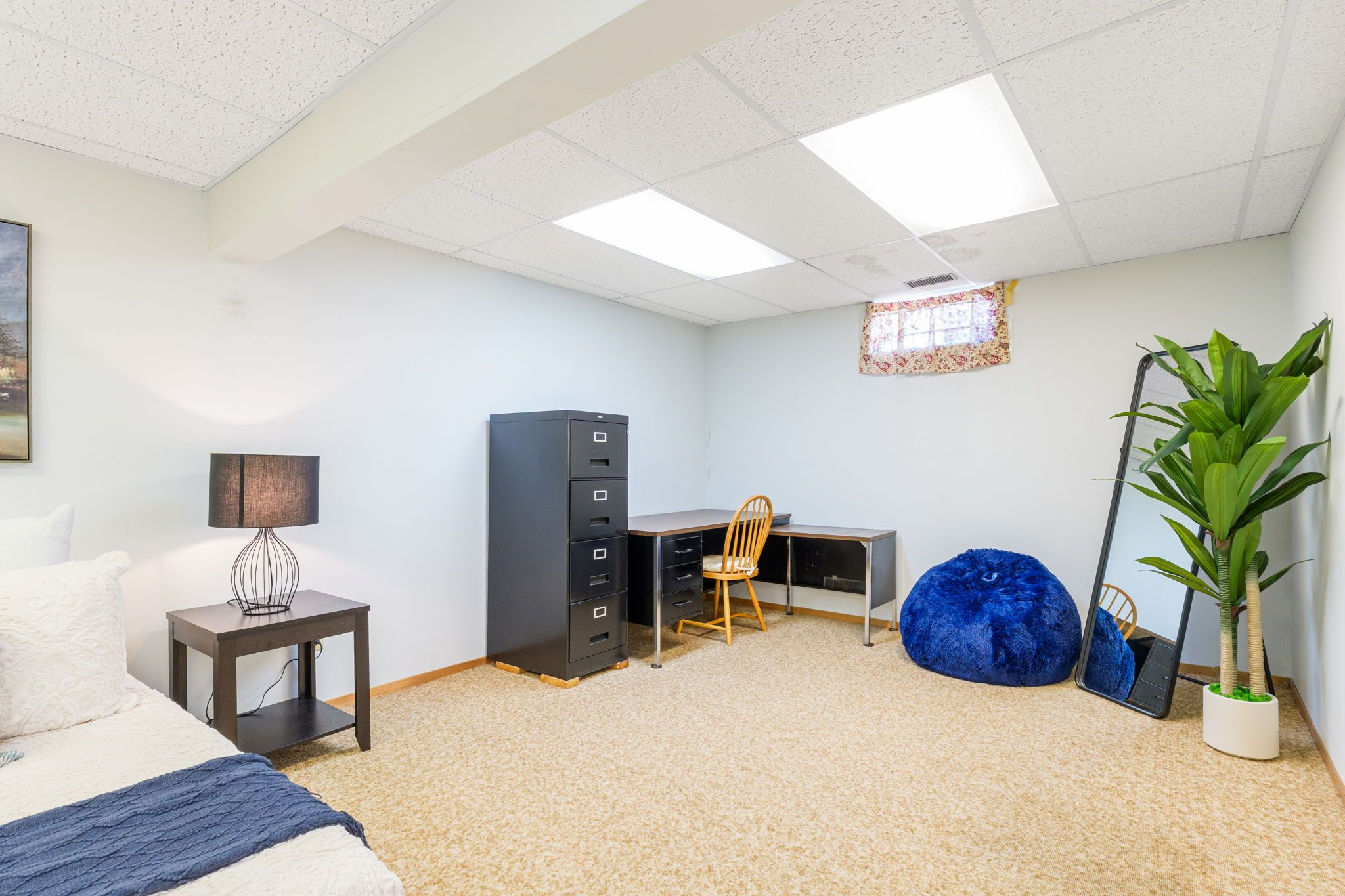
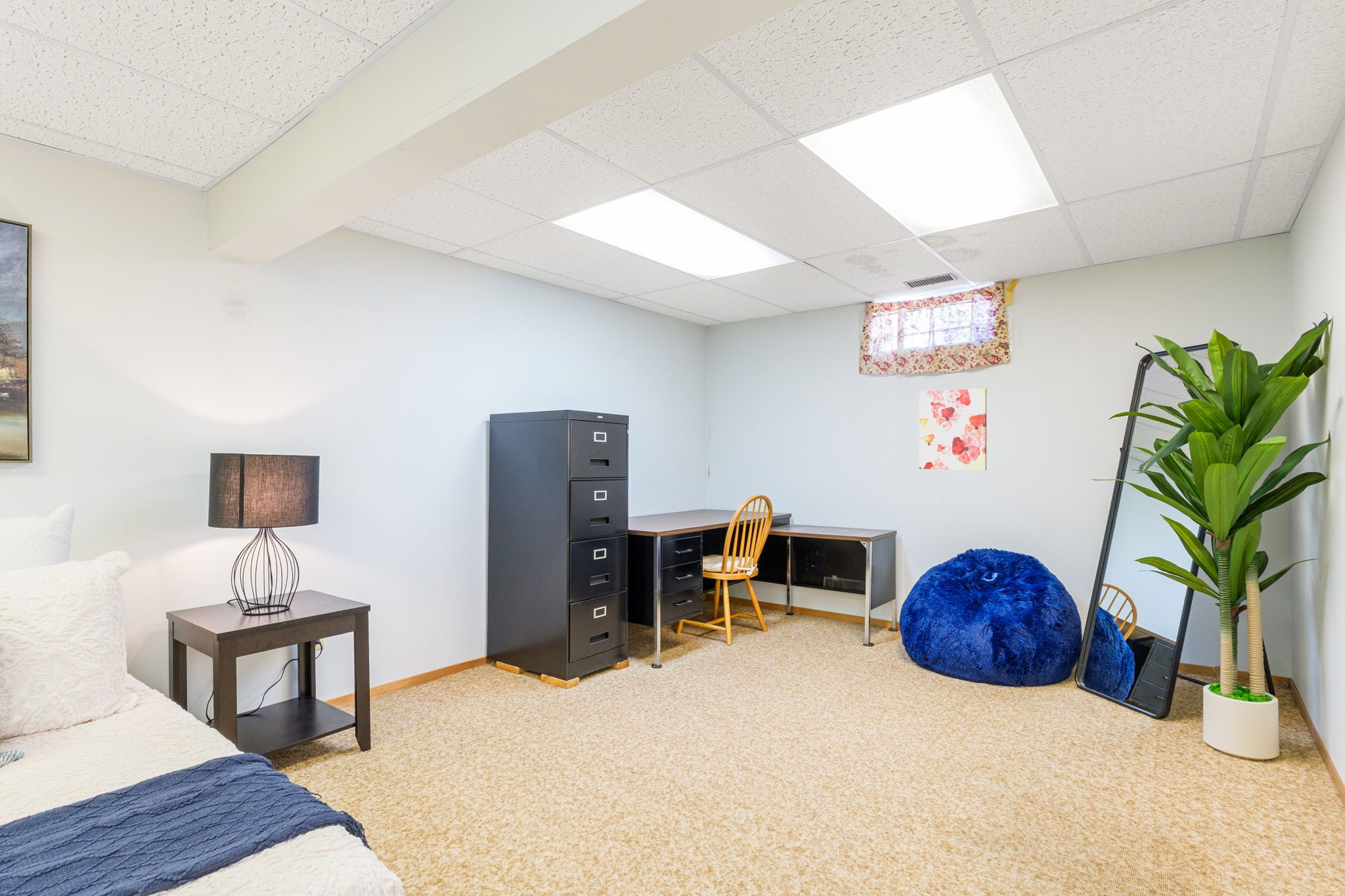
+ wall art [919,388,987,471]
